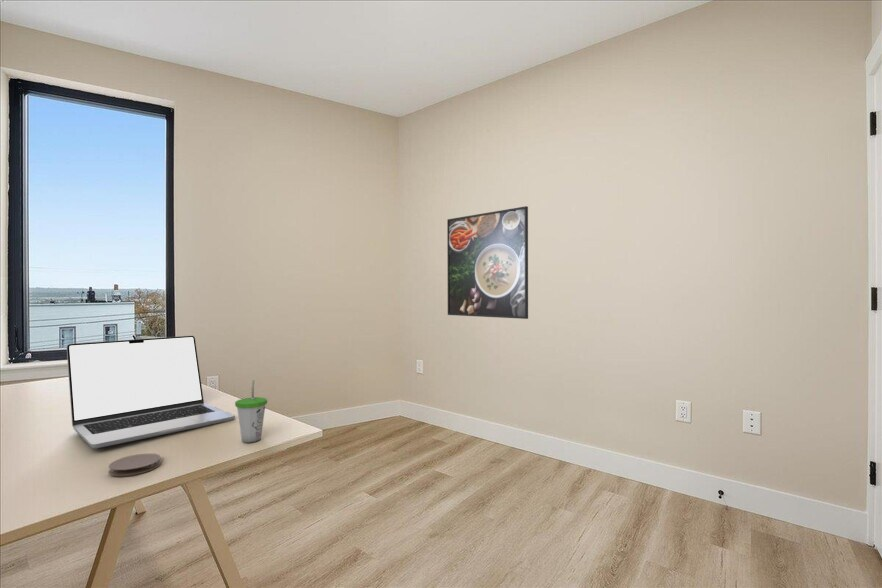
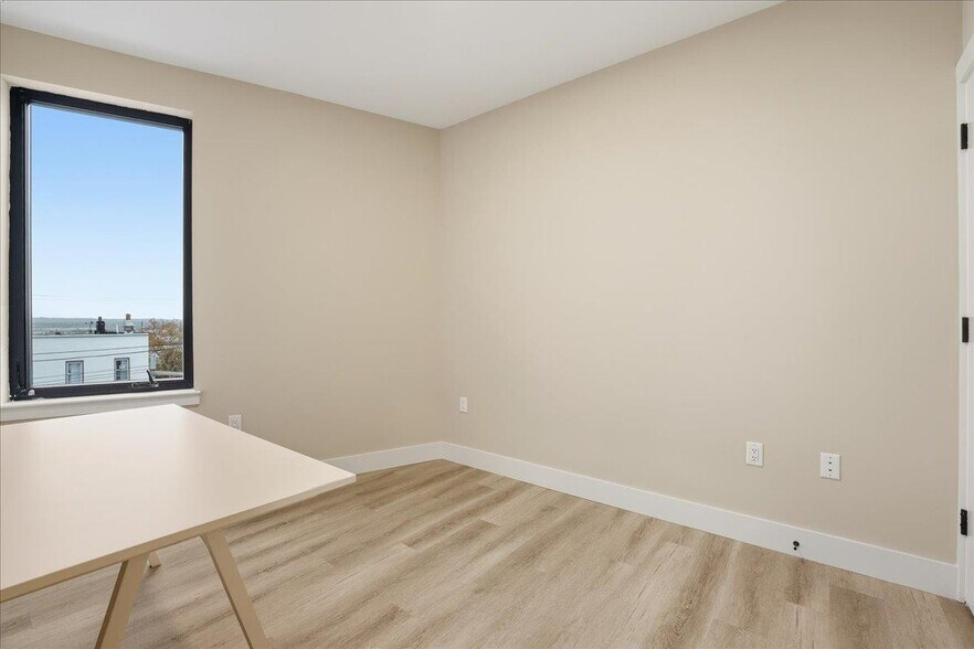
- laptop [66,335,236,450]
- cup [234,379,268,444]
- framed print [446,205,529,320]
- coaster [107,453,162,477]
